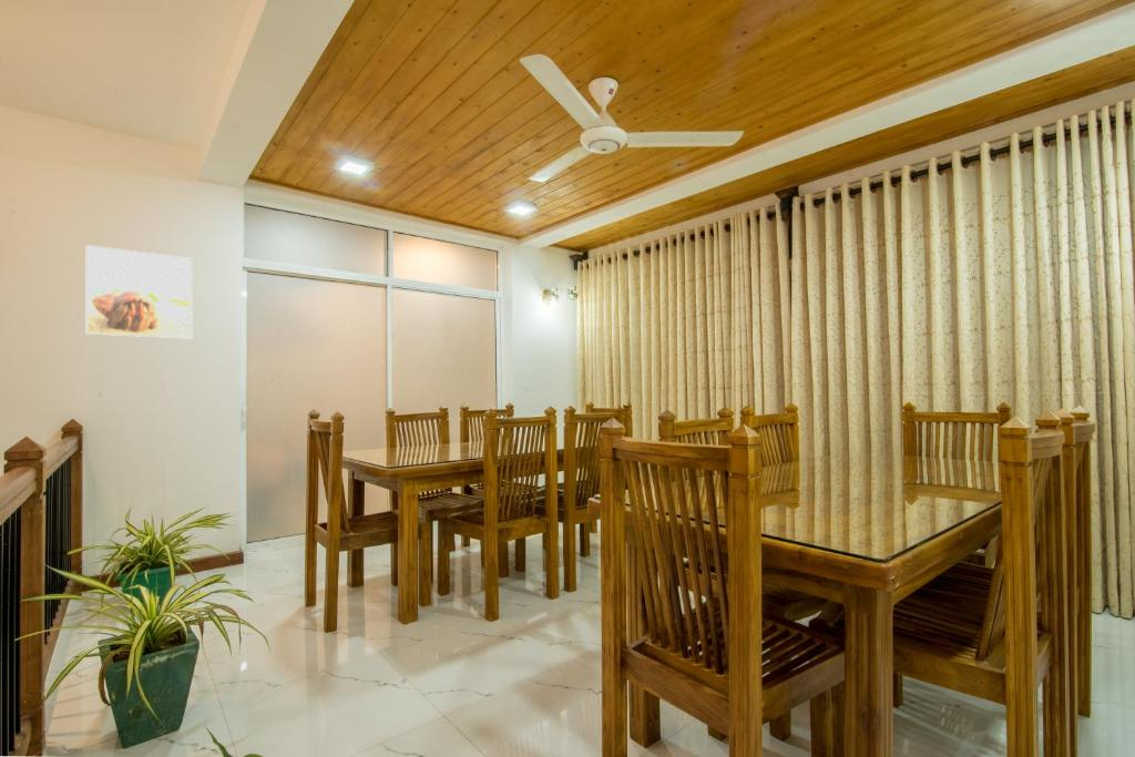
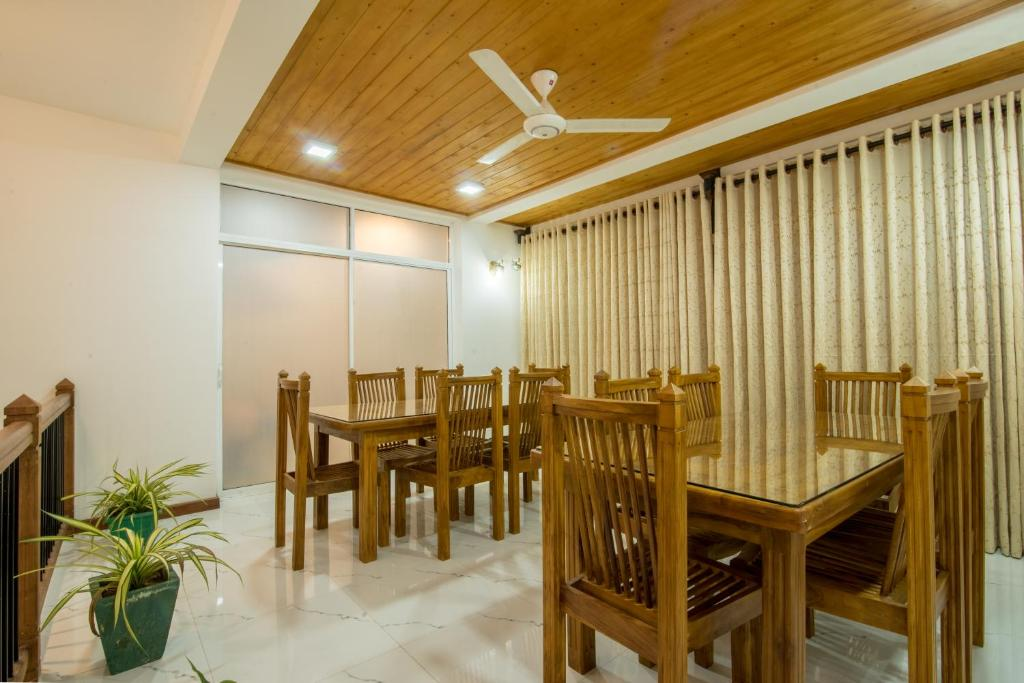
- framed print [85,244,194,339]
